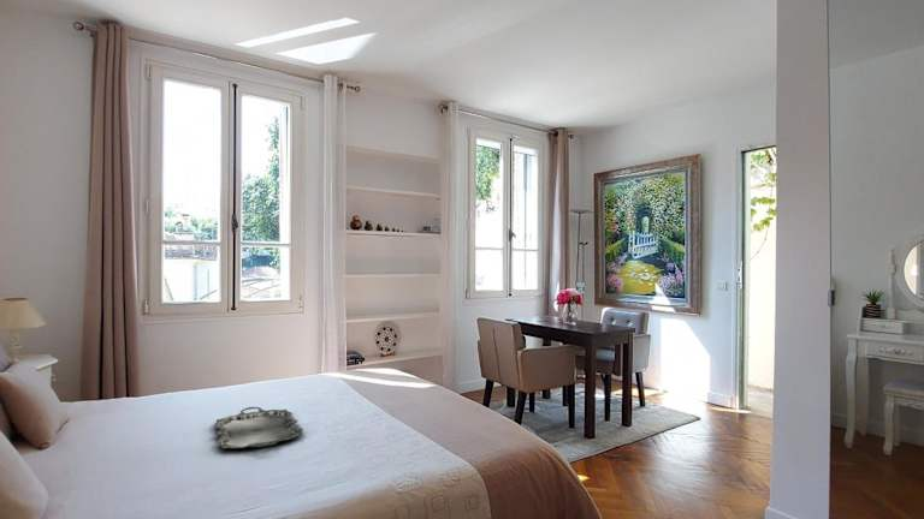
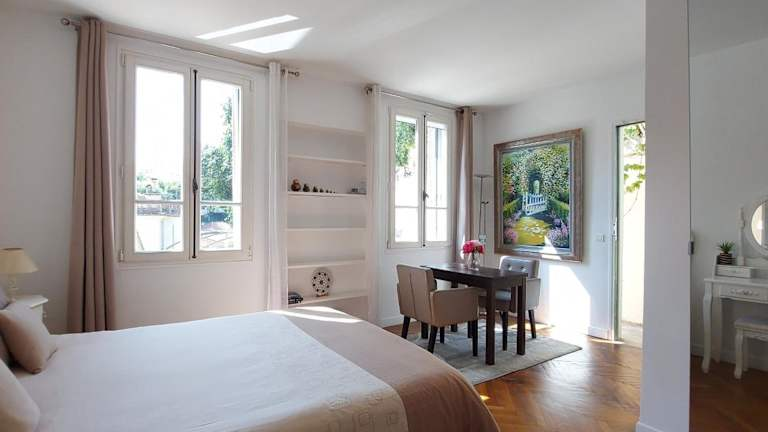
- serving tray [213,406,304,449]
